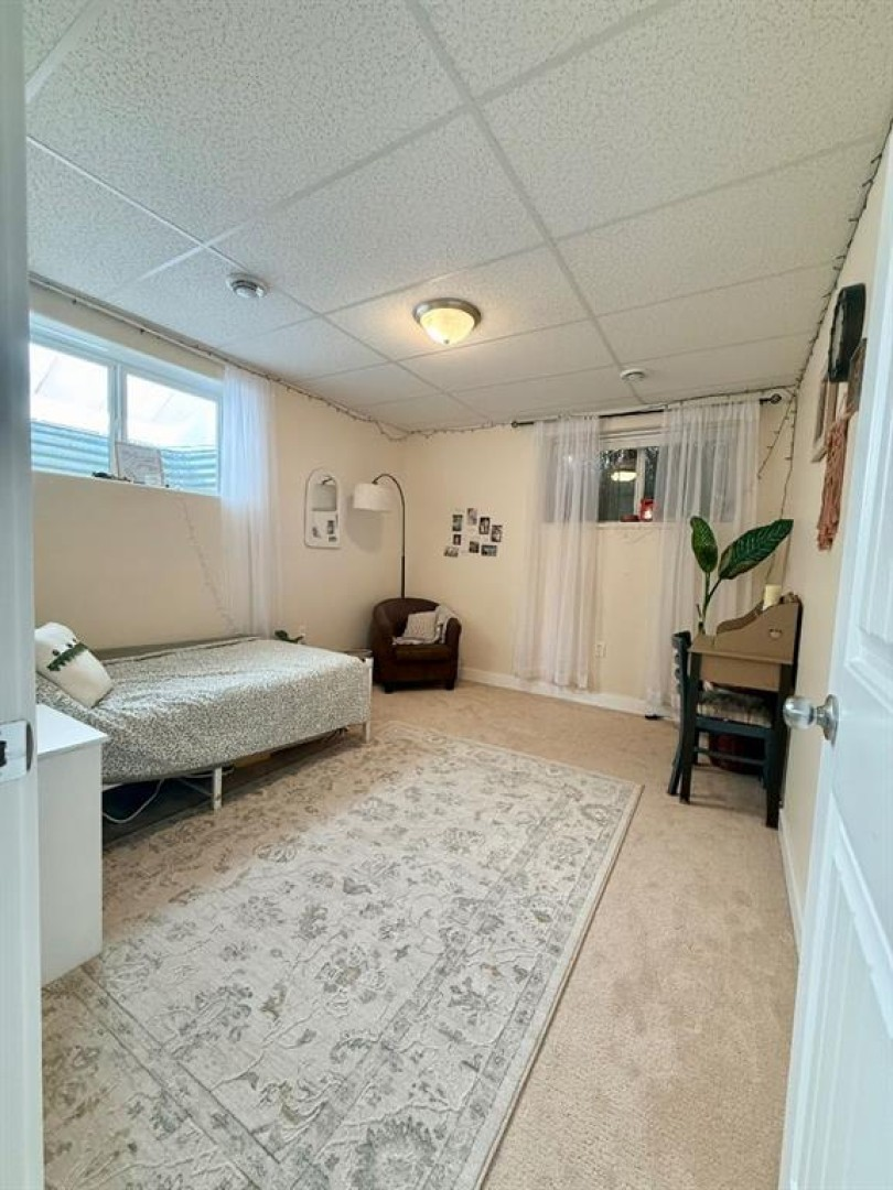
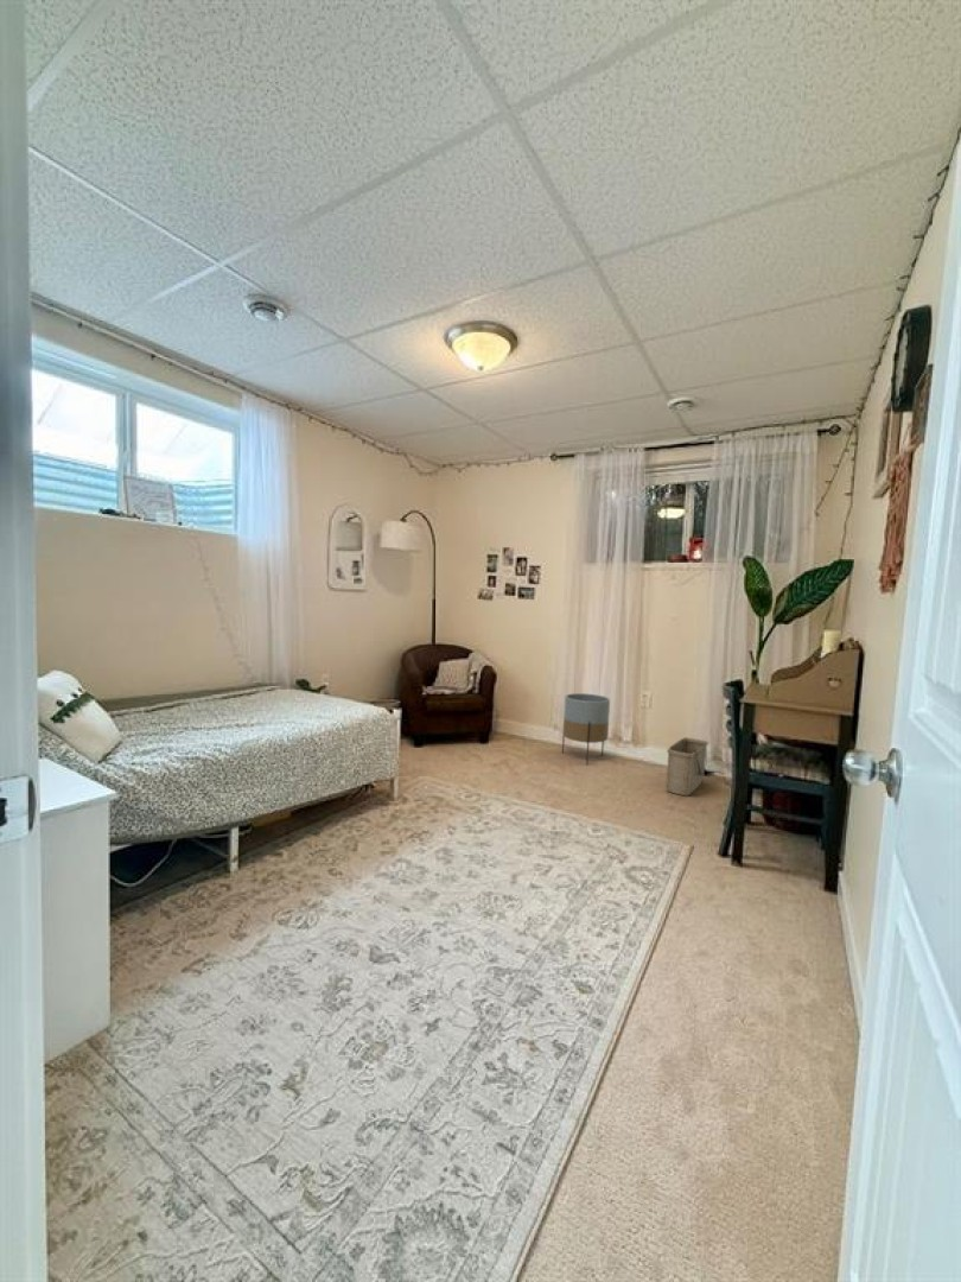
+ basket [666,736,709,797]
+ planter [561,692,611,766]
